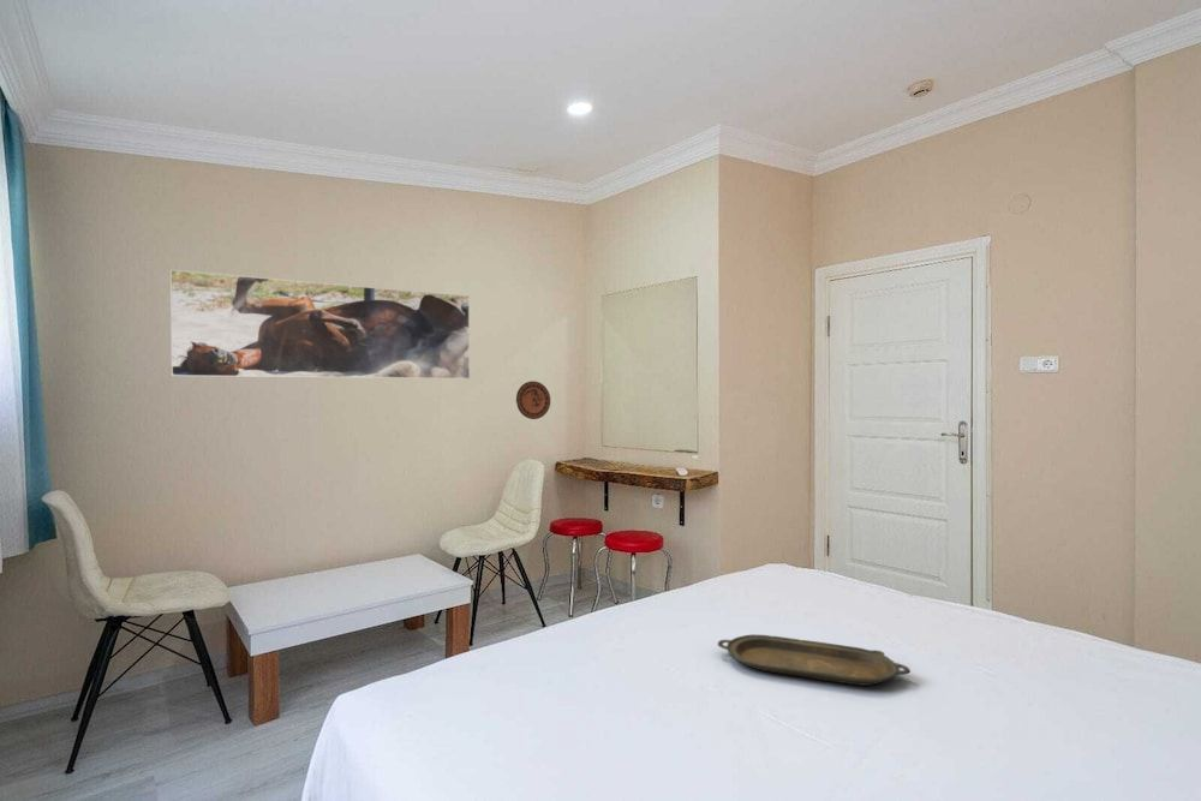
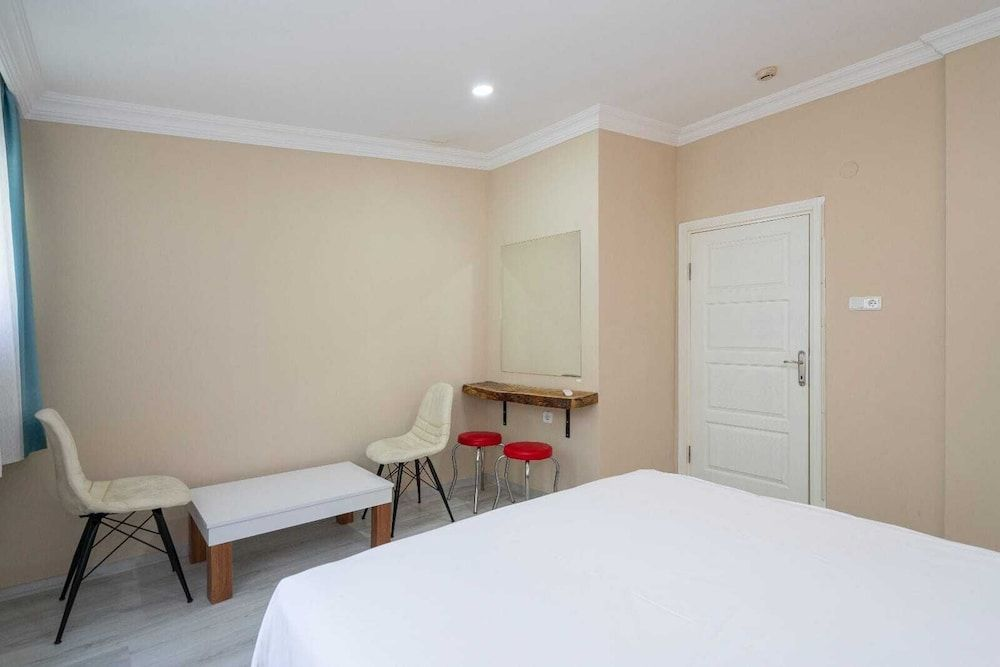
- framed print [169,269,471,379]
- serving tray [717,633,912,687]
- decorative plate [515,379,551,420]
